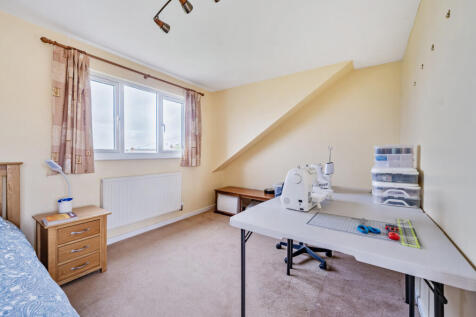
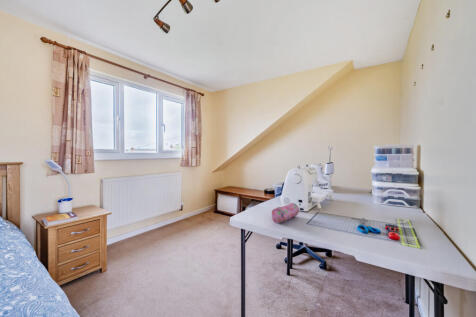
+ pencil case [271,202,300,224]
